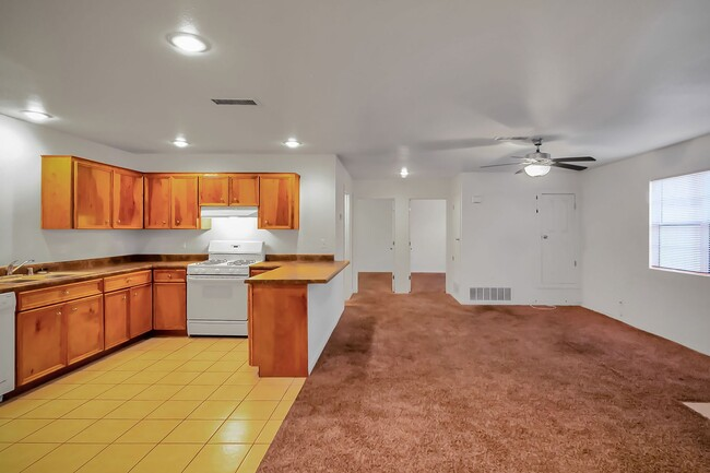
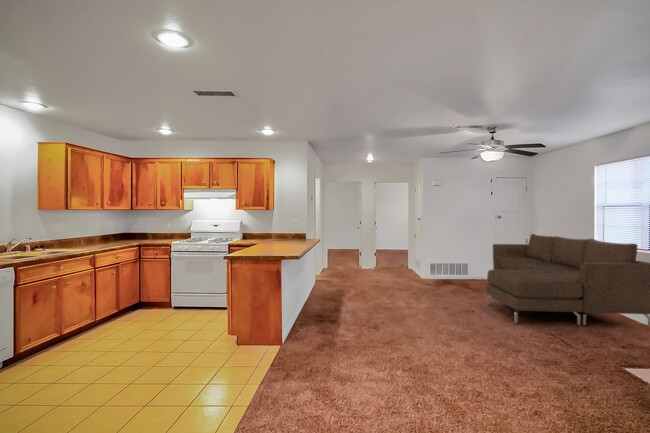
+ sofa [485,233,650,328]
